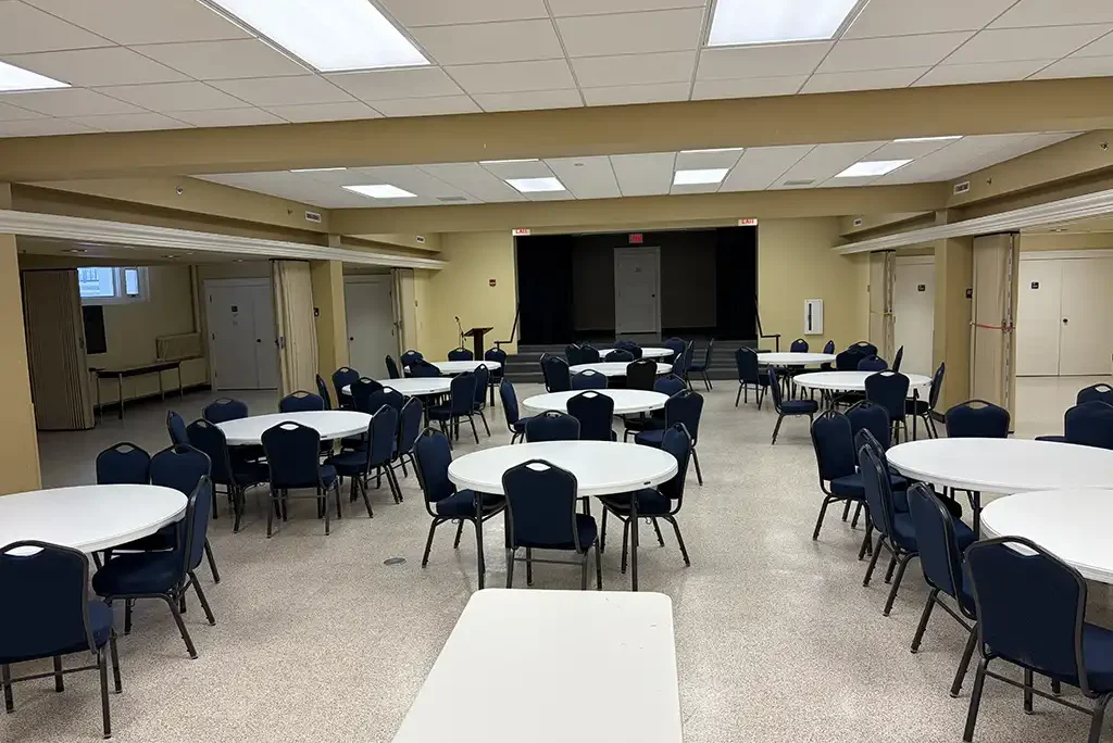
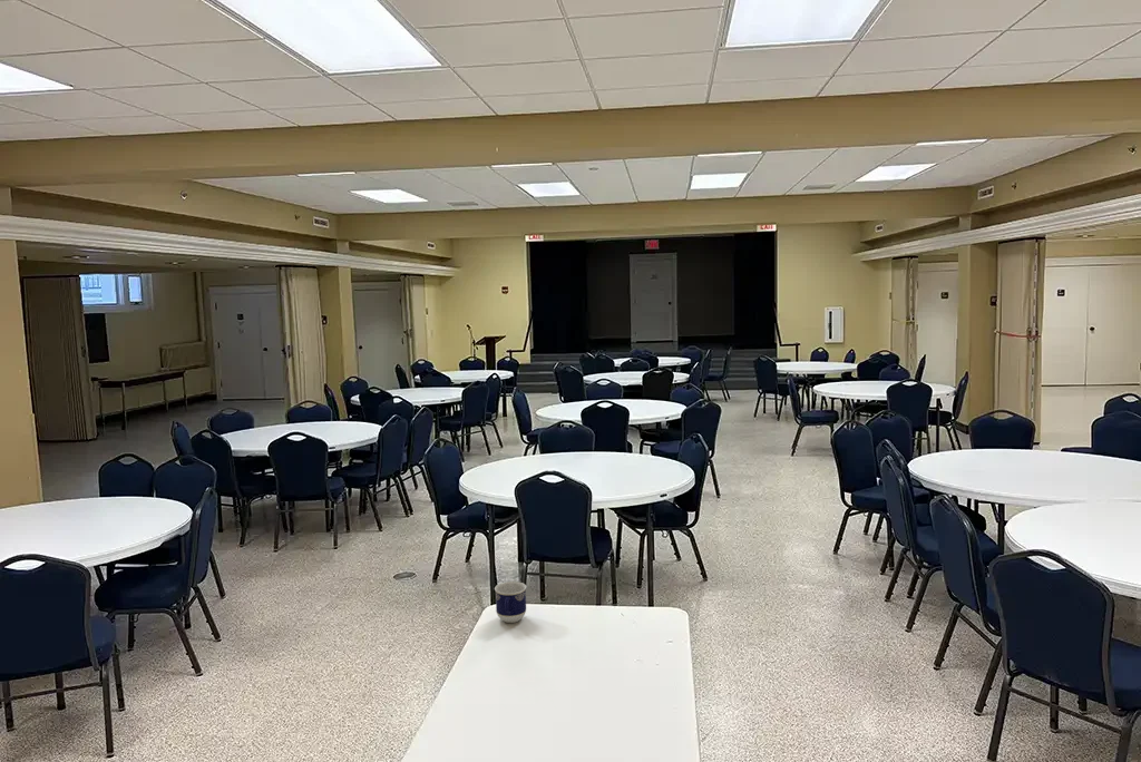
+ cup [494,580,527,624]
